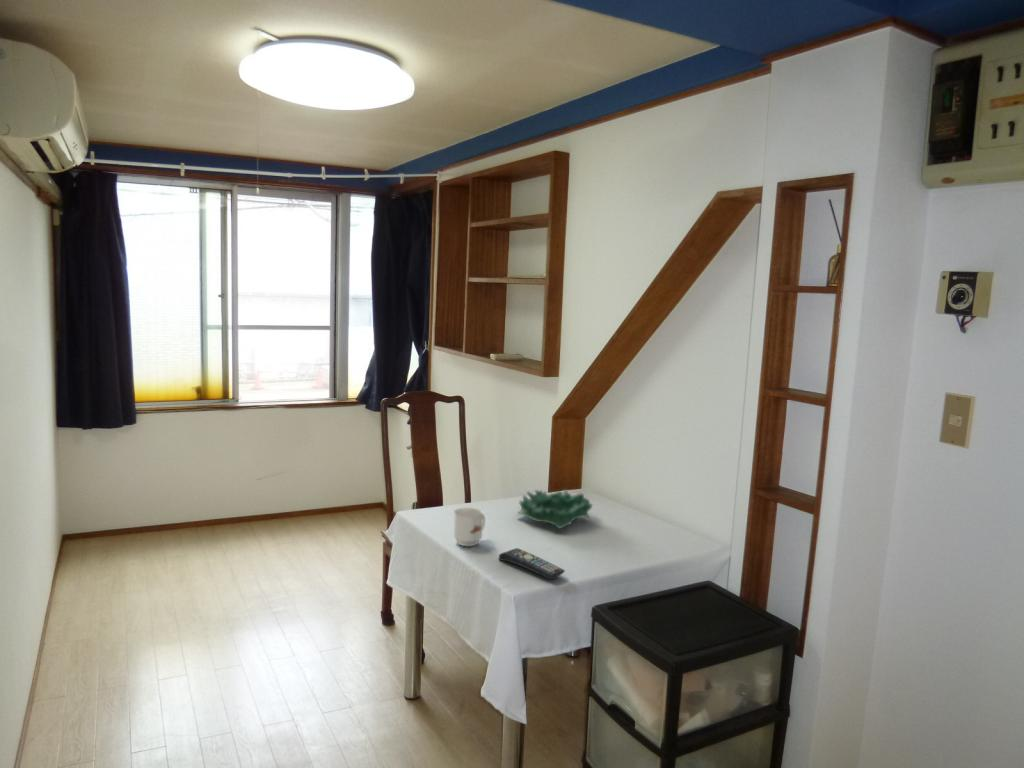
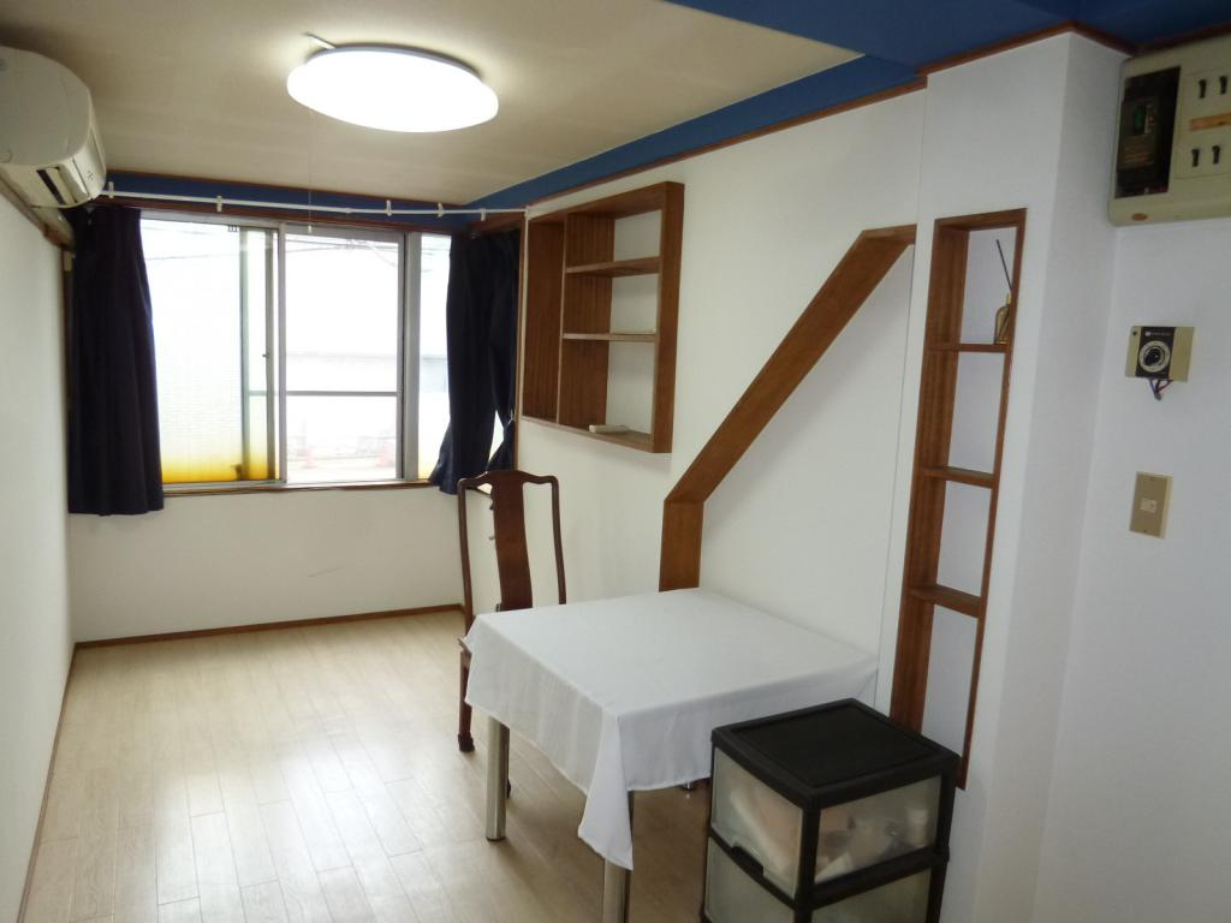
- mug [453,507,486,547]
- remote control [498,547,566,580]
- decorative bowl [516,488,594,530]
